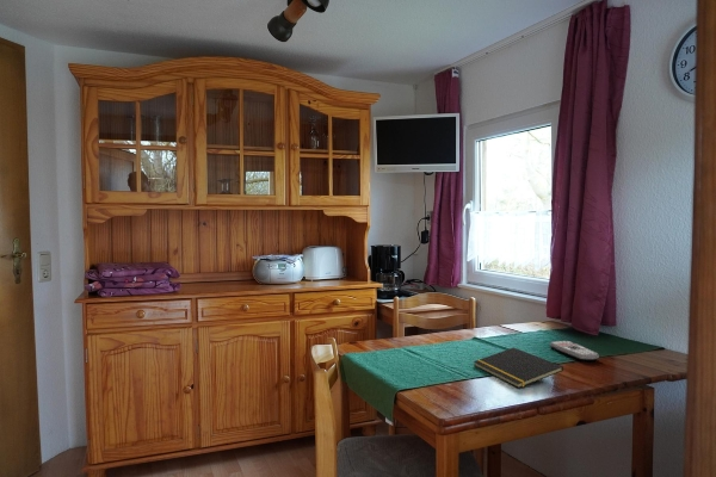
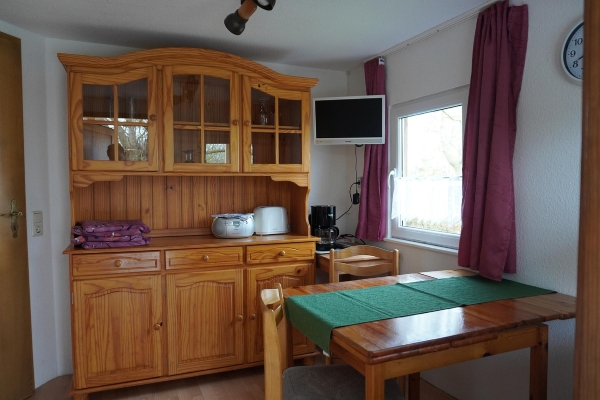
- remote control [549,340,600,361]
- notepad [473,347,564,389]
